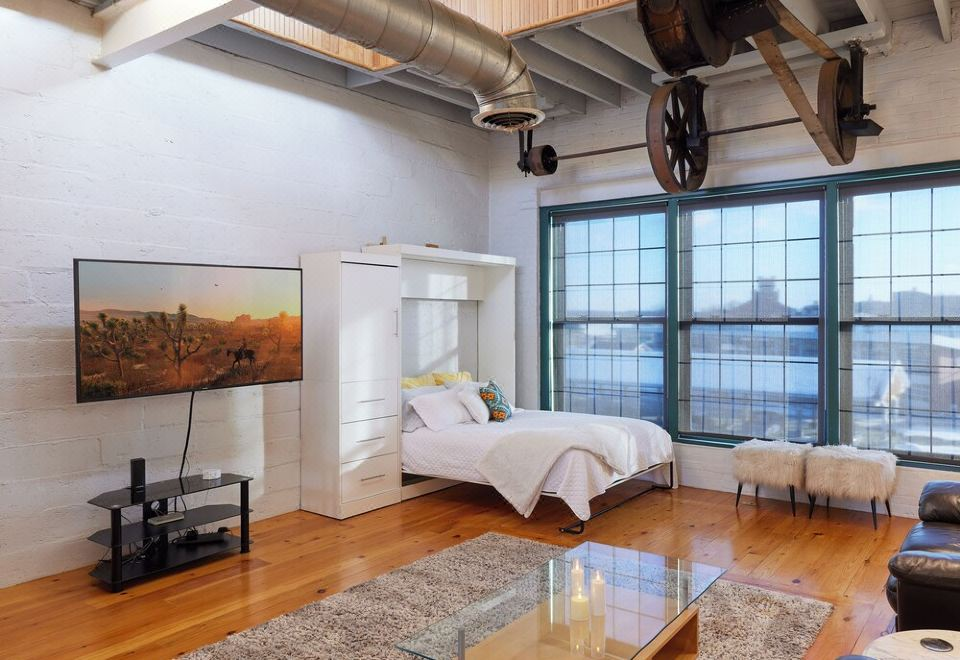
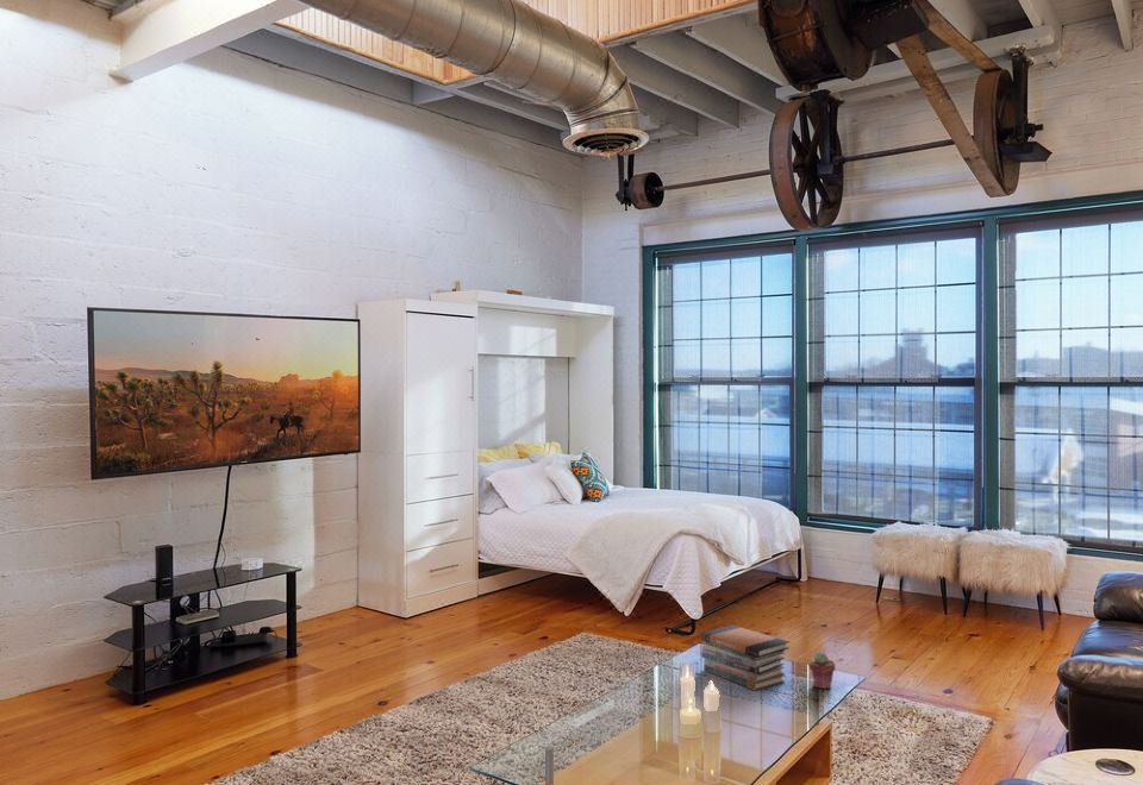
+ potted succulent [807,651,837,690]
+ book stack [700,624,791,691]
